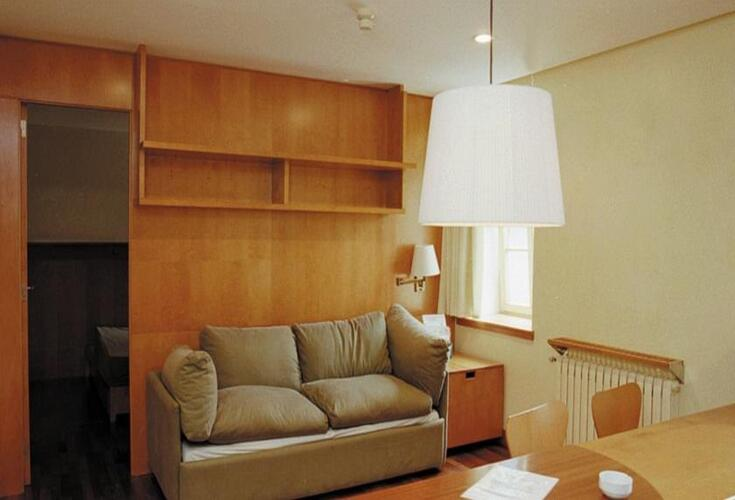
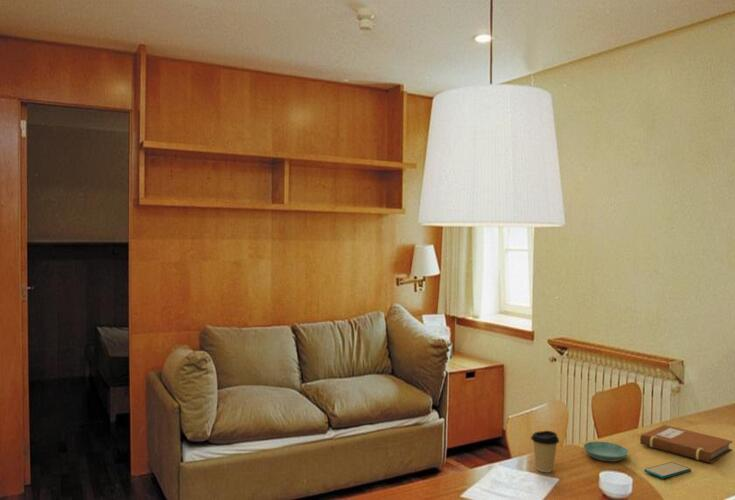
+ saucer [582,440,630,463]
+ notebook [639,424,734,464]
+ coffee cup [530,430,560,473]
+ smartphone [643,461,692,480]
